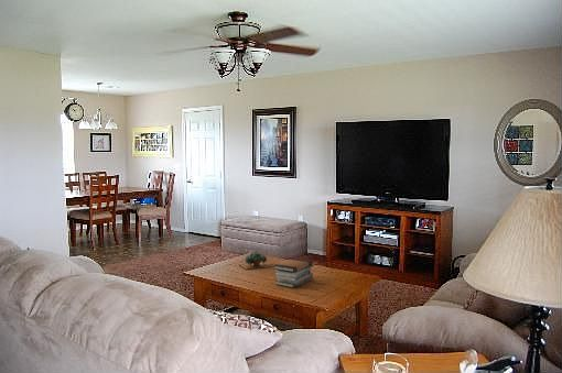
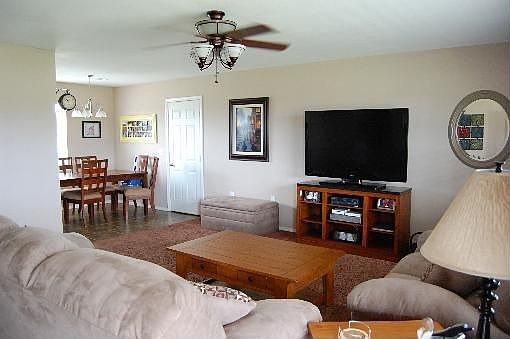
- succulent plant [237,250,272,271]
- book stack [272,257,314,288]
